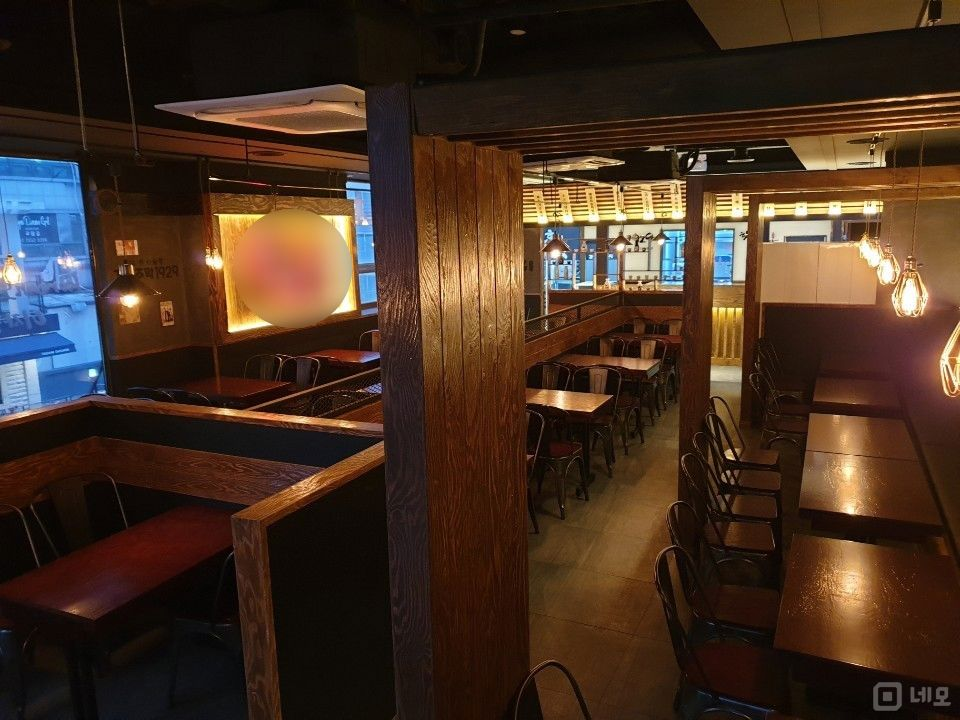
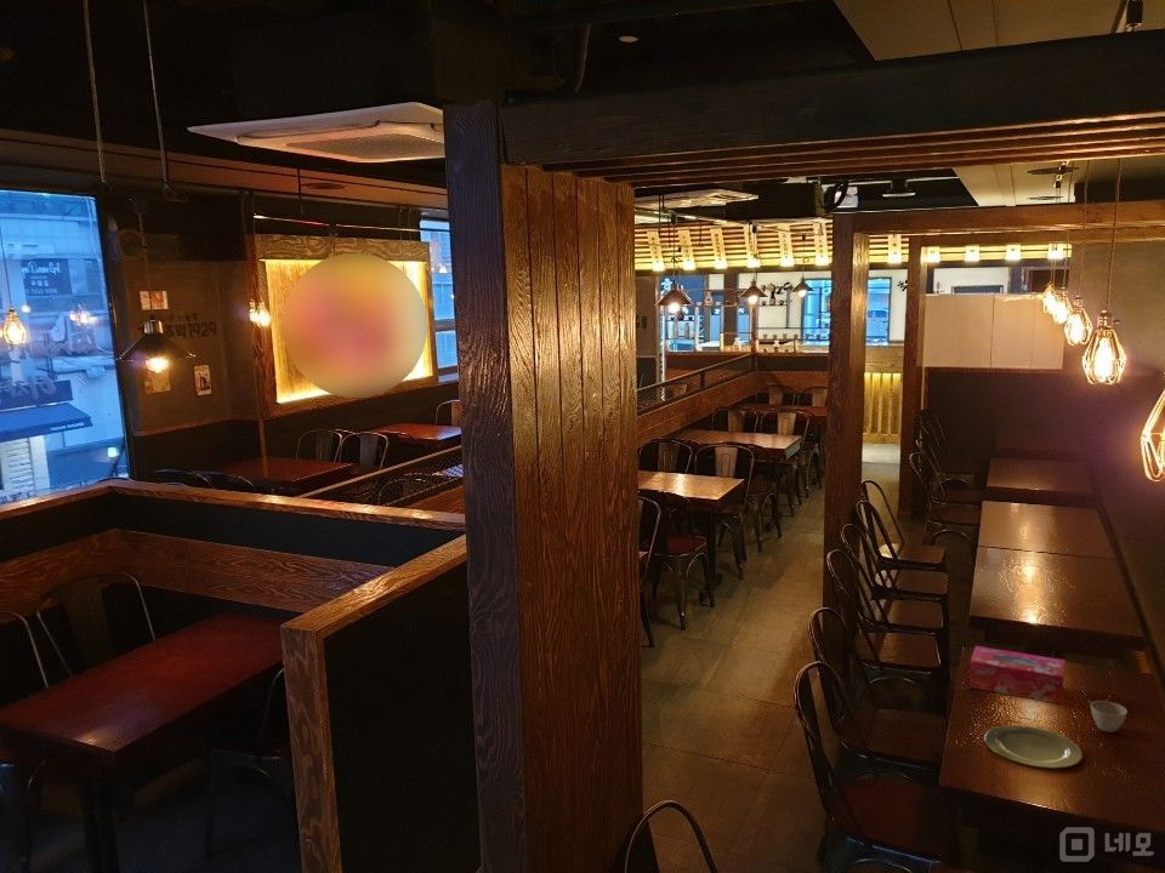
+ plate [983,724,1084,770]
+ flower pot [1090,700,1129,734]
+ tissue box [968,645,1067,704]
